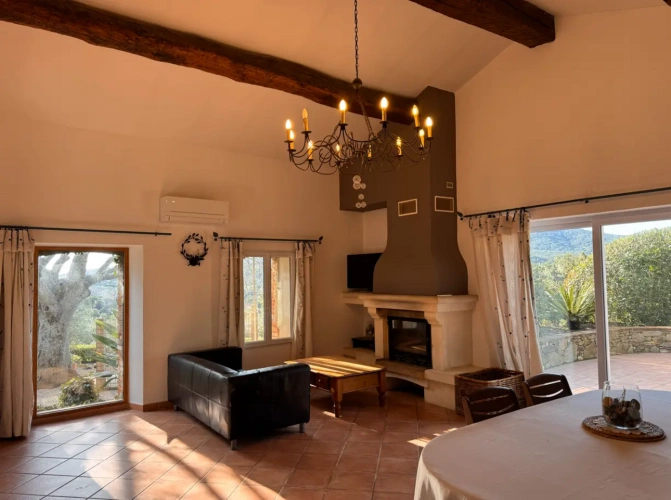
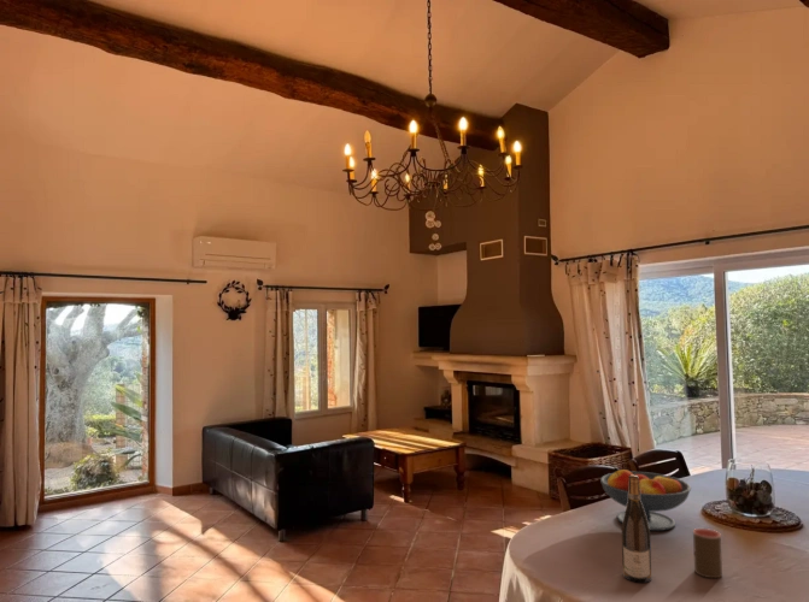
+ fruit bowl [599,468,692,532]
+ wine bottle [621,474,652,584]
+ cup [692,527,723,579]
